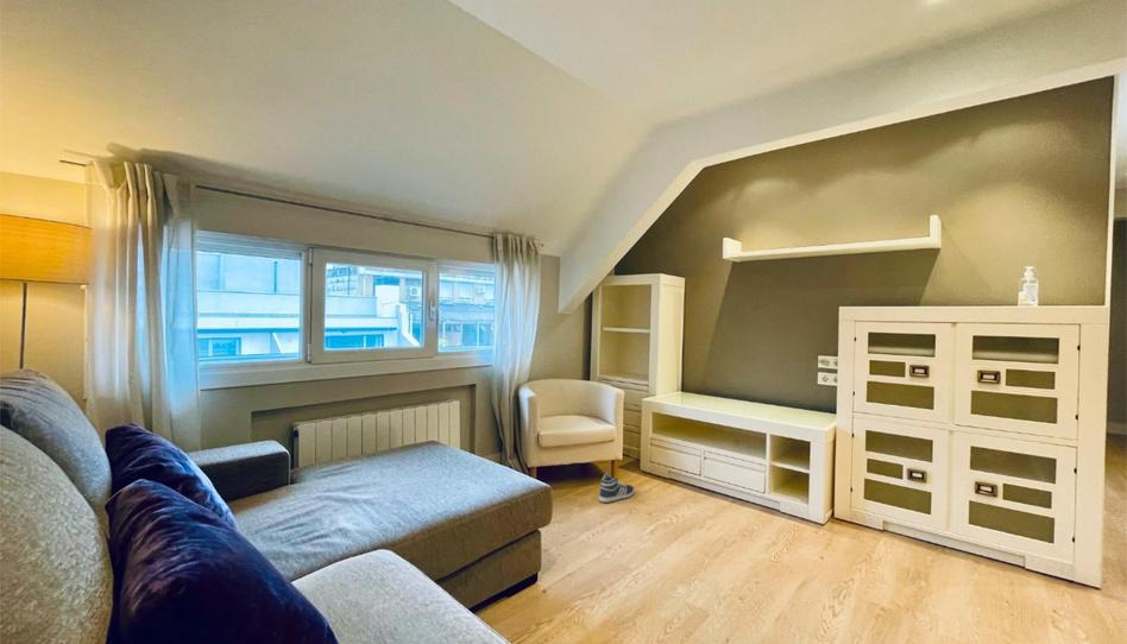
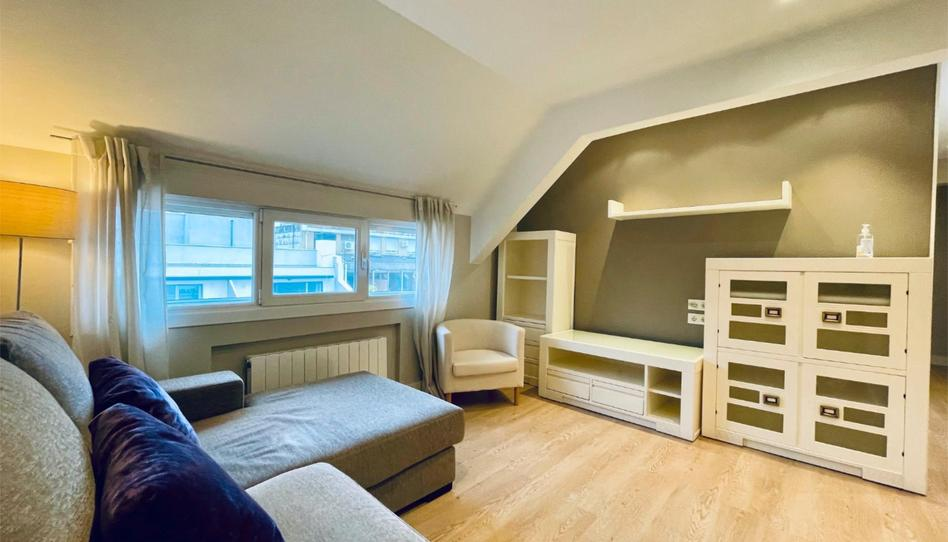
- sneaker [598,472,636,504]
